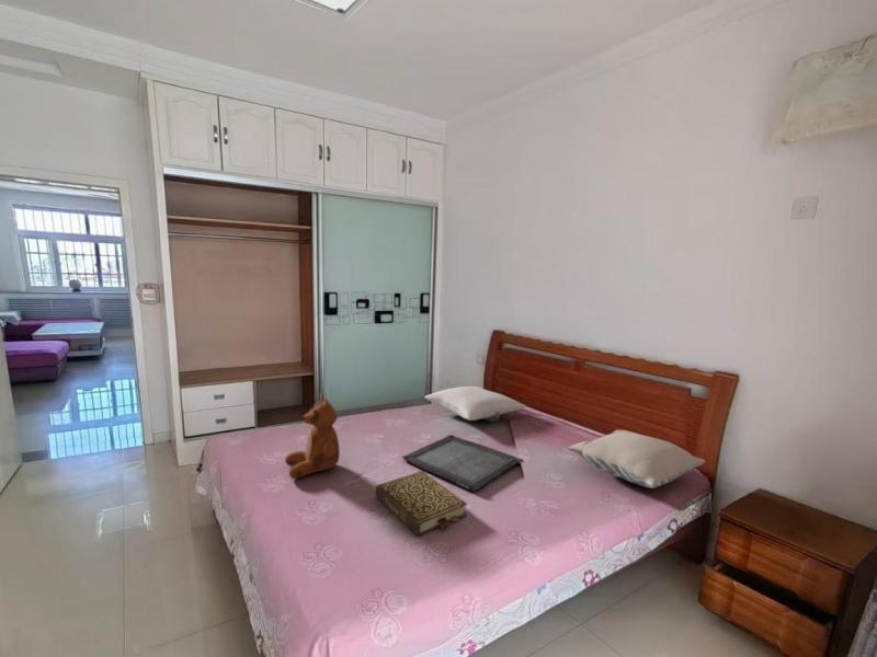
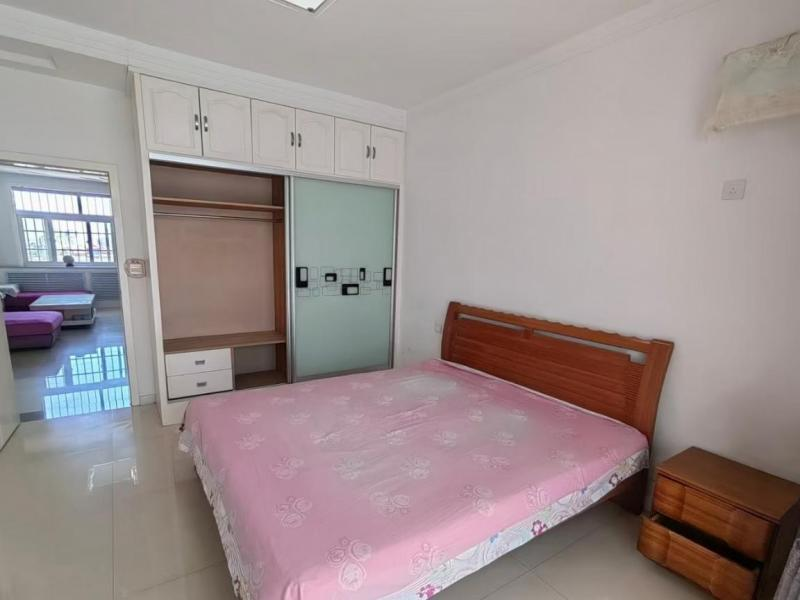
- teddy bear [284,391,341,480]
- pillow [567,428,706,489]
- book [375,470,468,537]
- pillow [424,385,527,423]
- serving tray [401,434,523,493]
